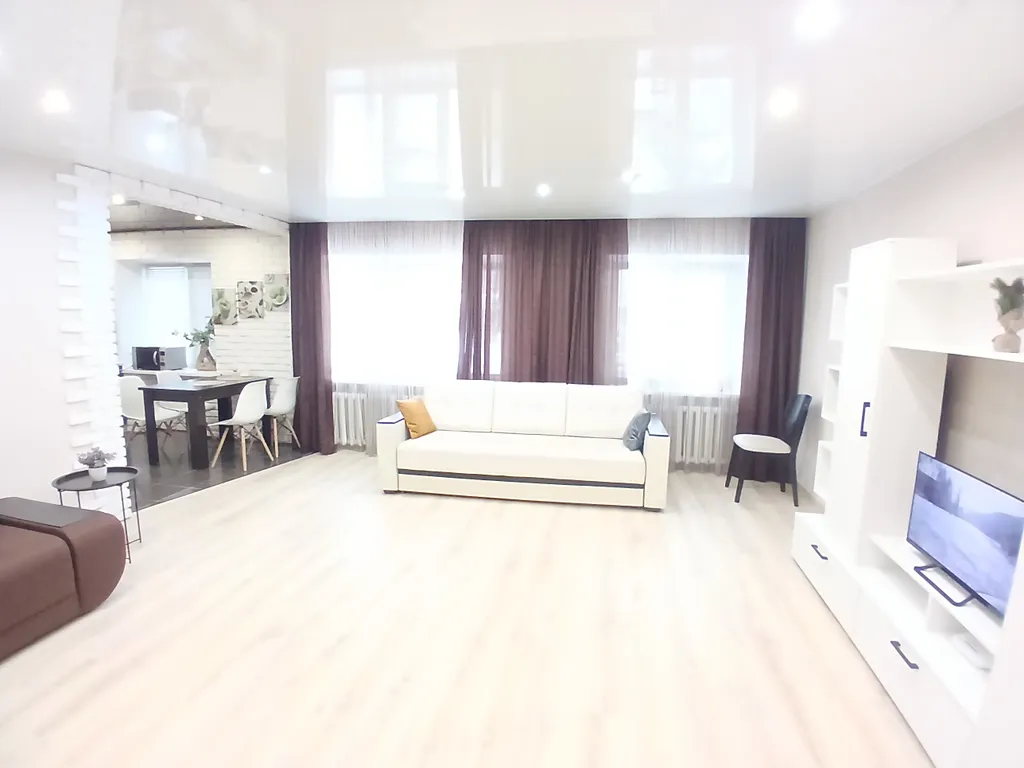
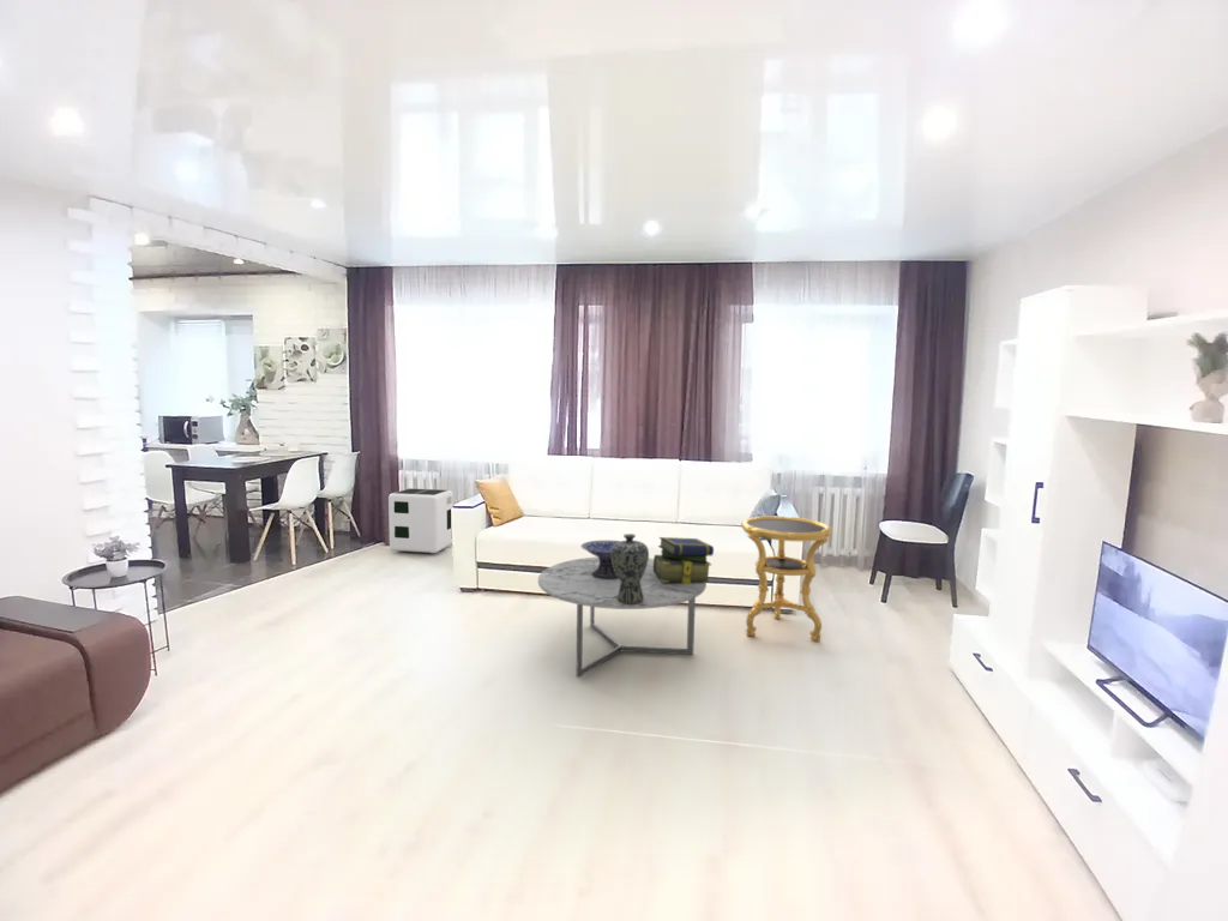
+ stack of books [652,536,715,584]
+ vase [612,532,650,603]
+ side table [740,514,833,643]
+ coffee table [537,556,708,679]
+ decorative bowl [580,540,621,579]
+ air purifier [387,487,455,554]
